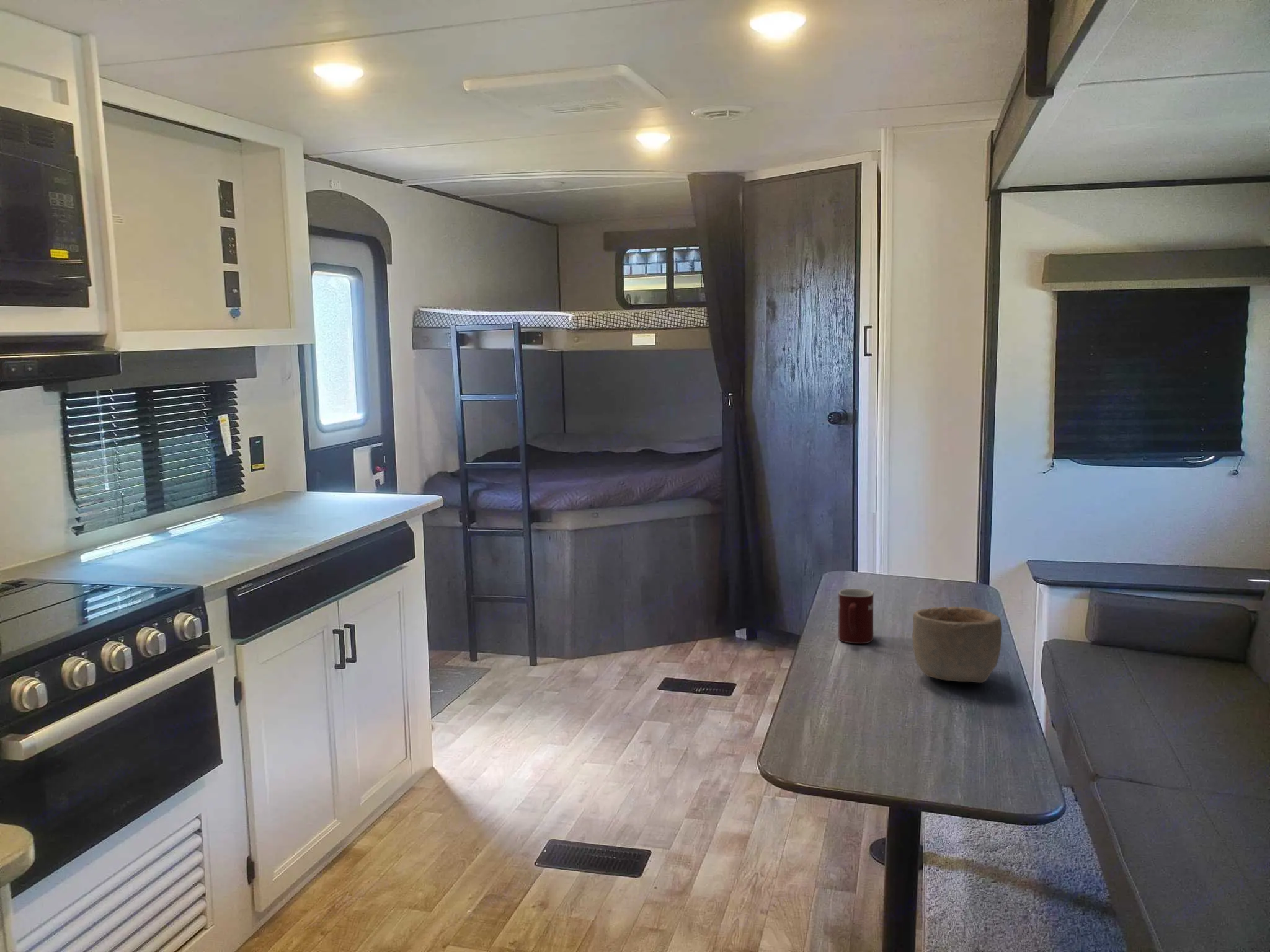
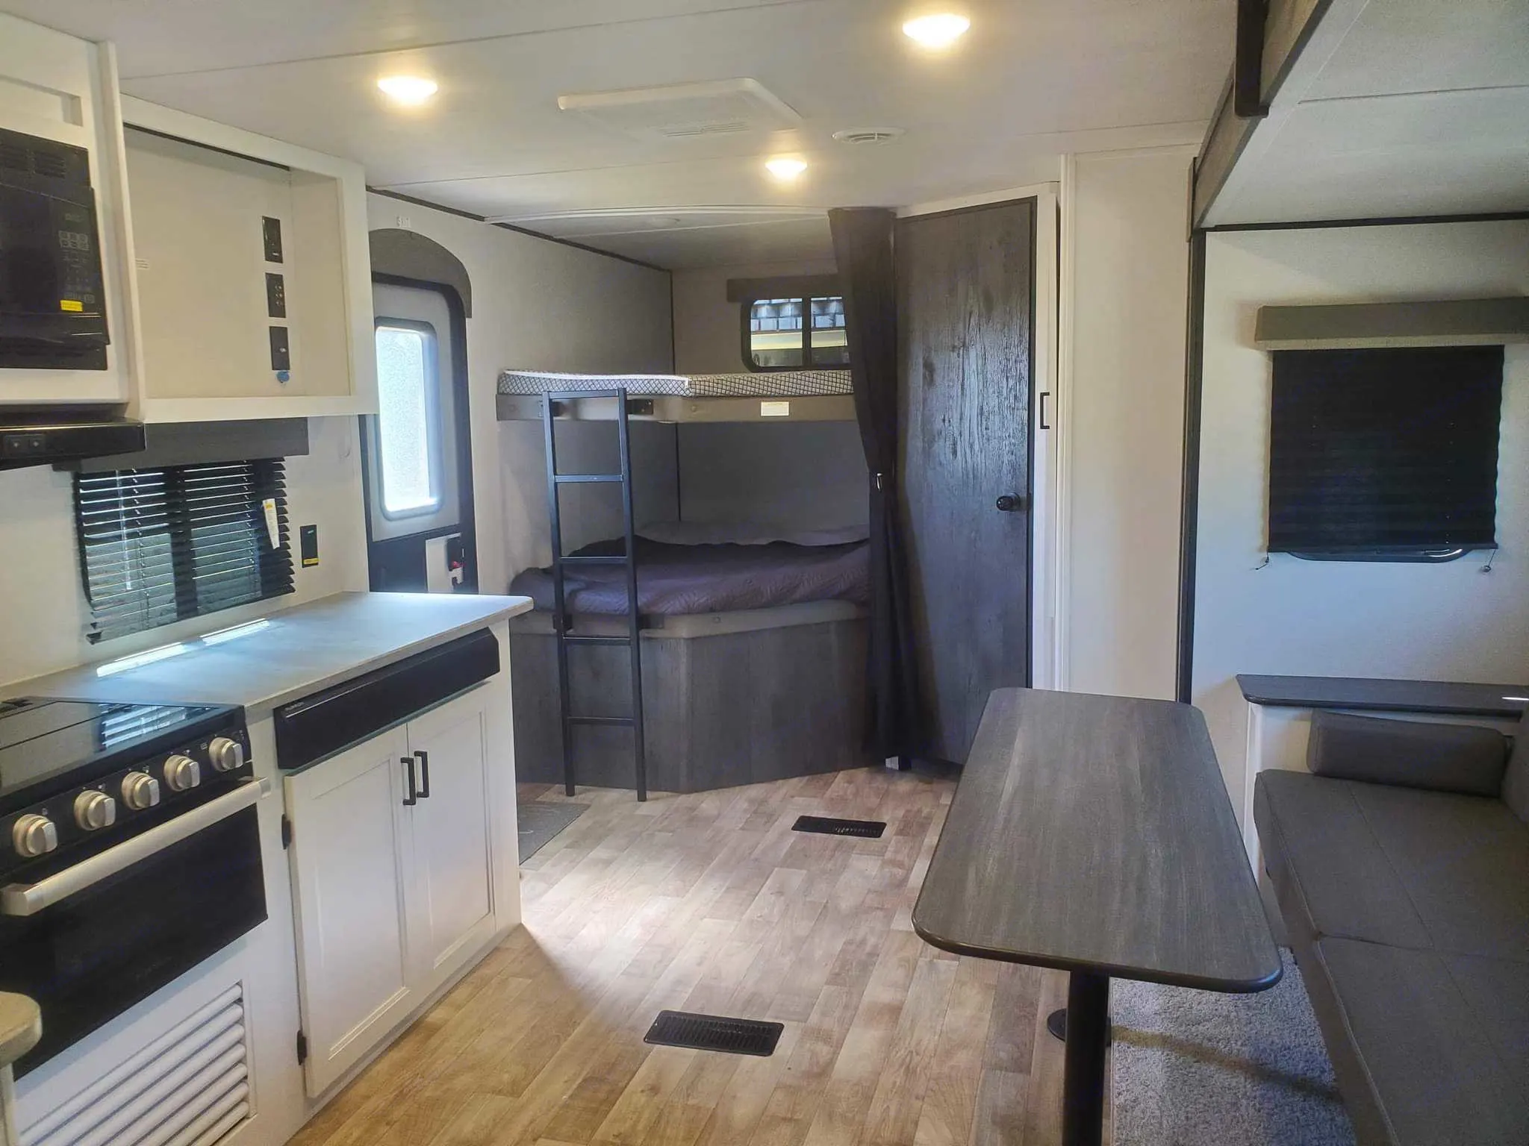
- mug [838,588,874,645]
- bowl [912,606,1003,684]
